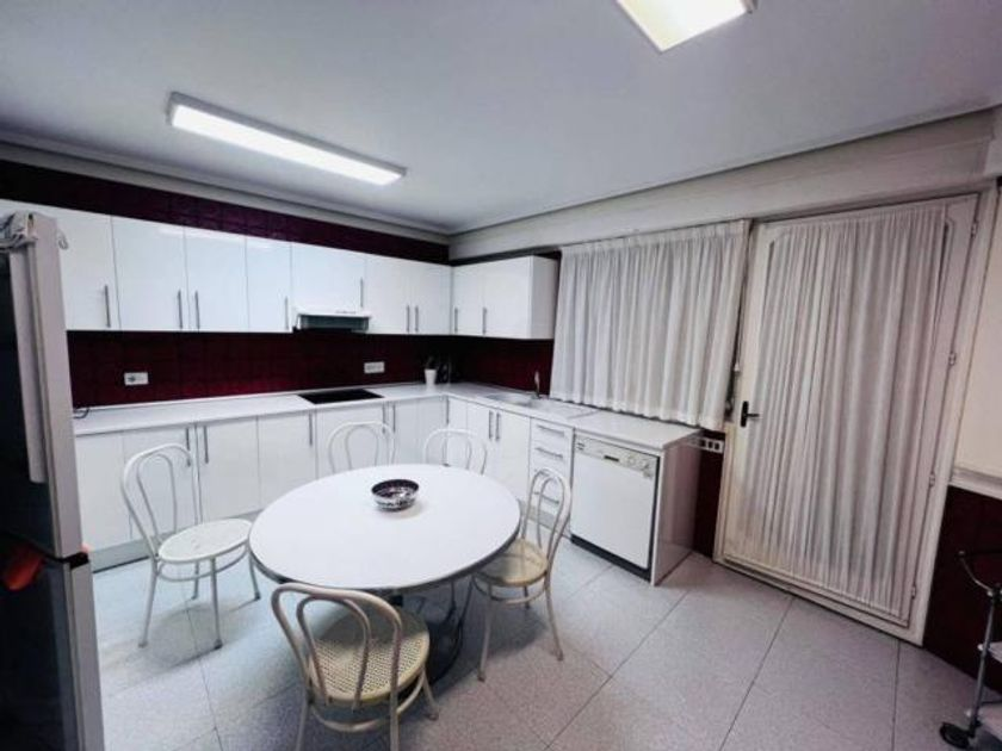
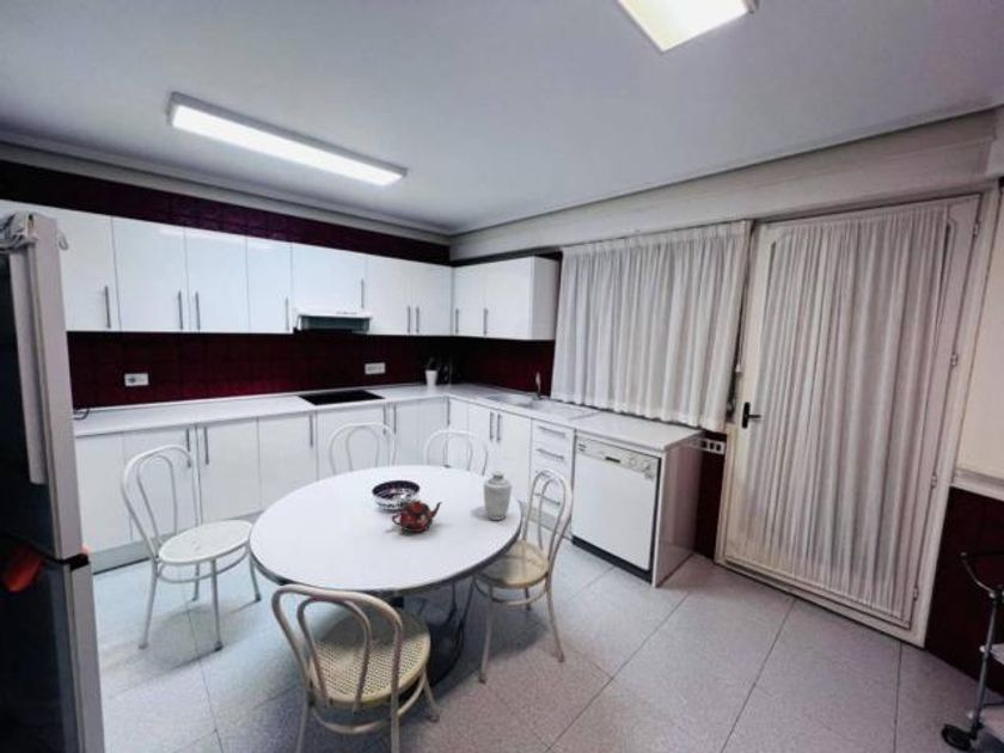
+ vase [483,470,513,521]
+ teapot [391,498,443,533]
